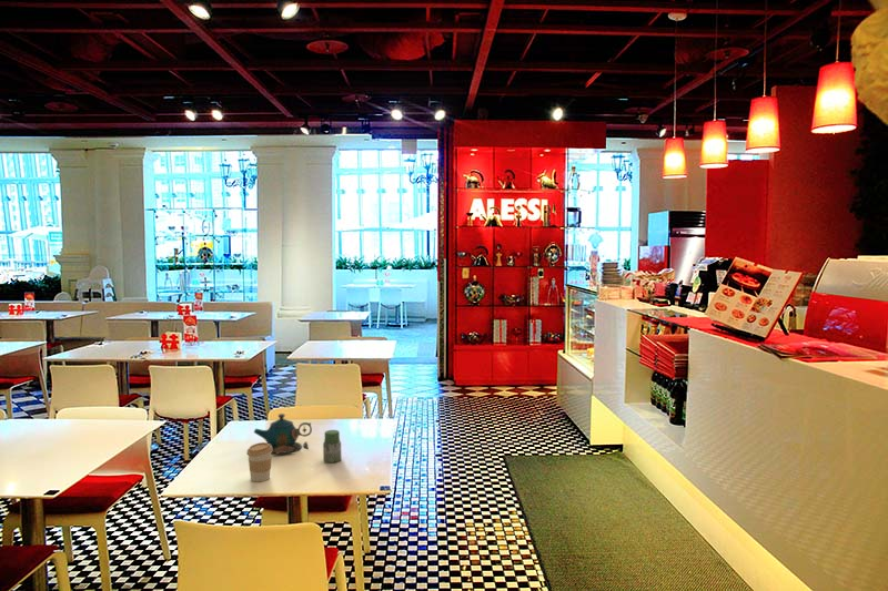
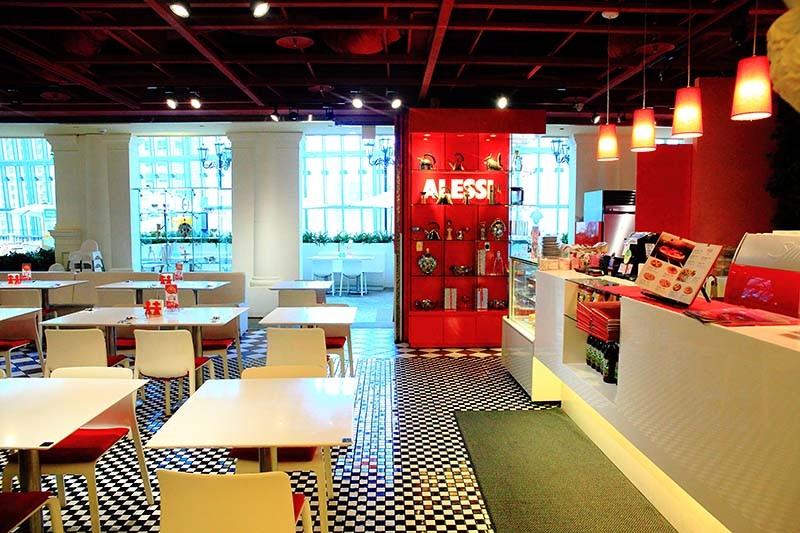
- jar [322,429,342,463]
- teapot [253,412,313,457]
- coffee cup [245,441,273,482]
